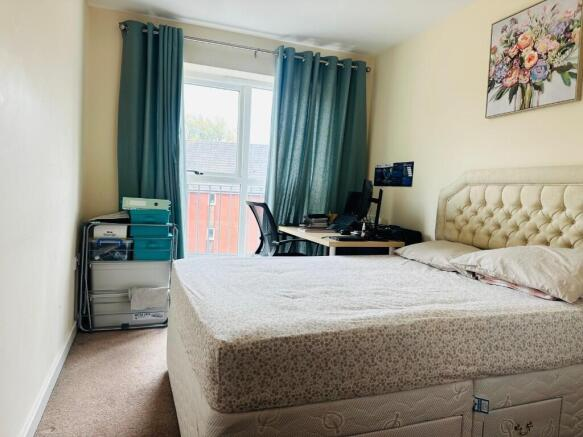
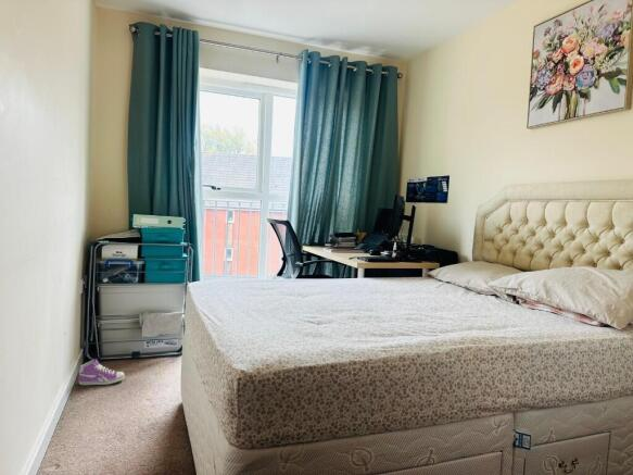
+ sneaker [78,358,126,386]
